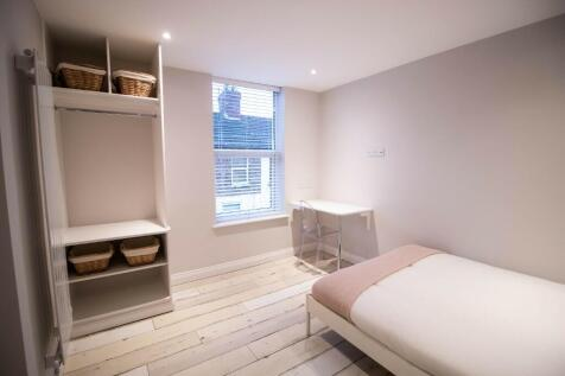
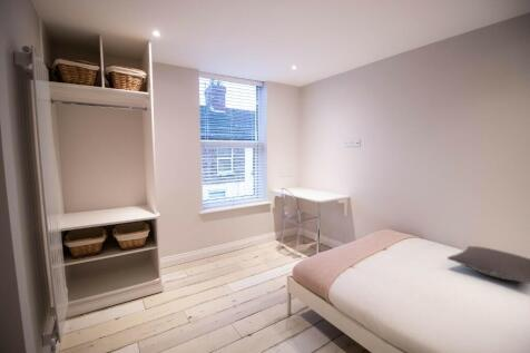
+ pillow [446,245,530,284]
